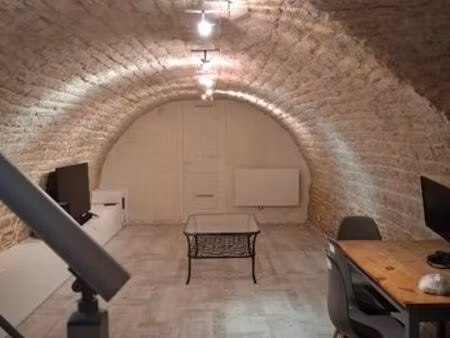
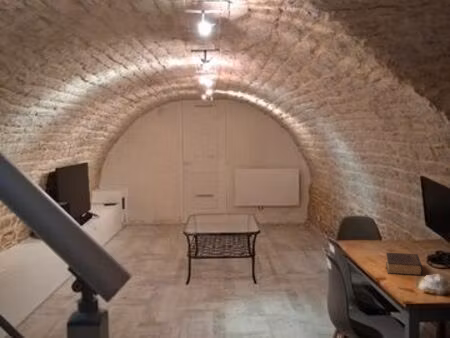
+ book [385,252,424,277]
